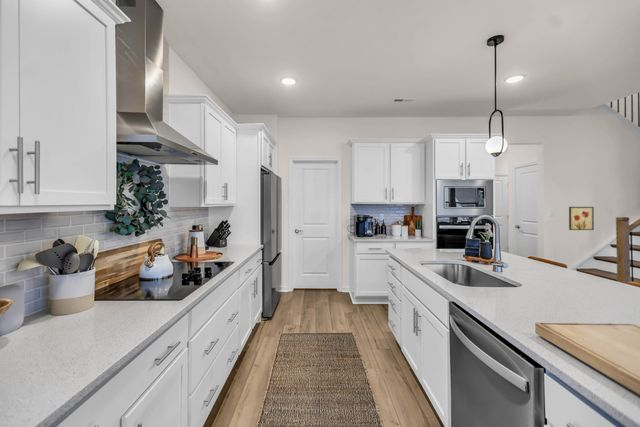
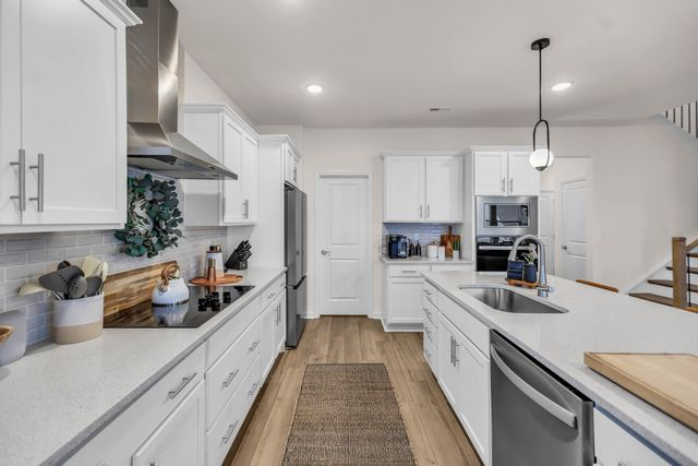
- wall art [568,206,595,231]
